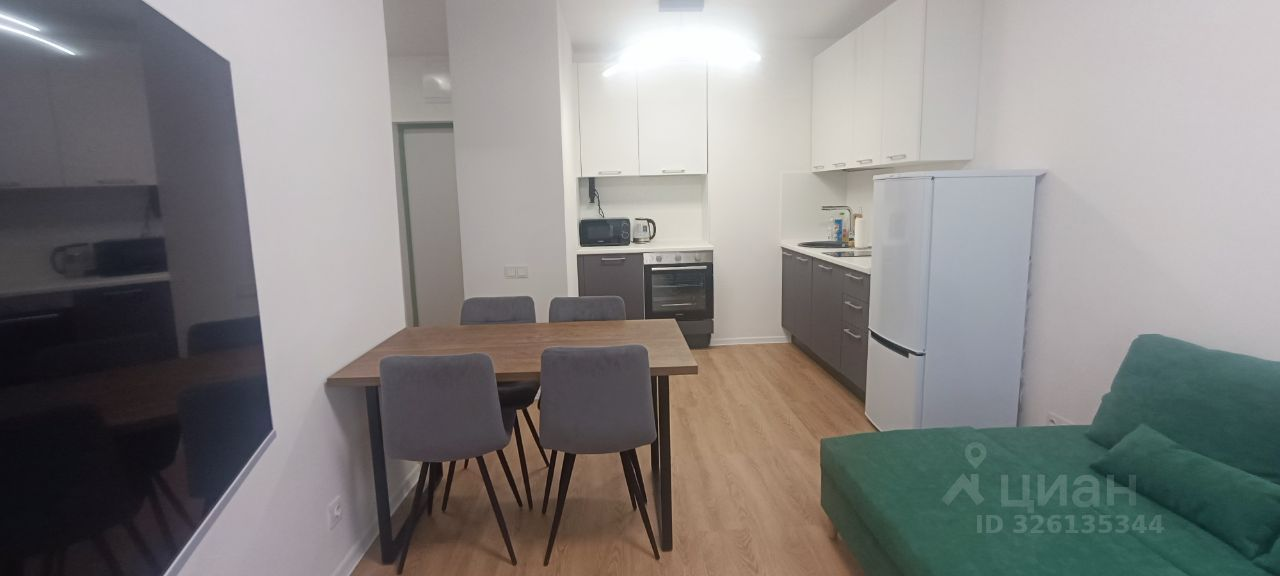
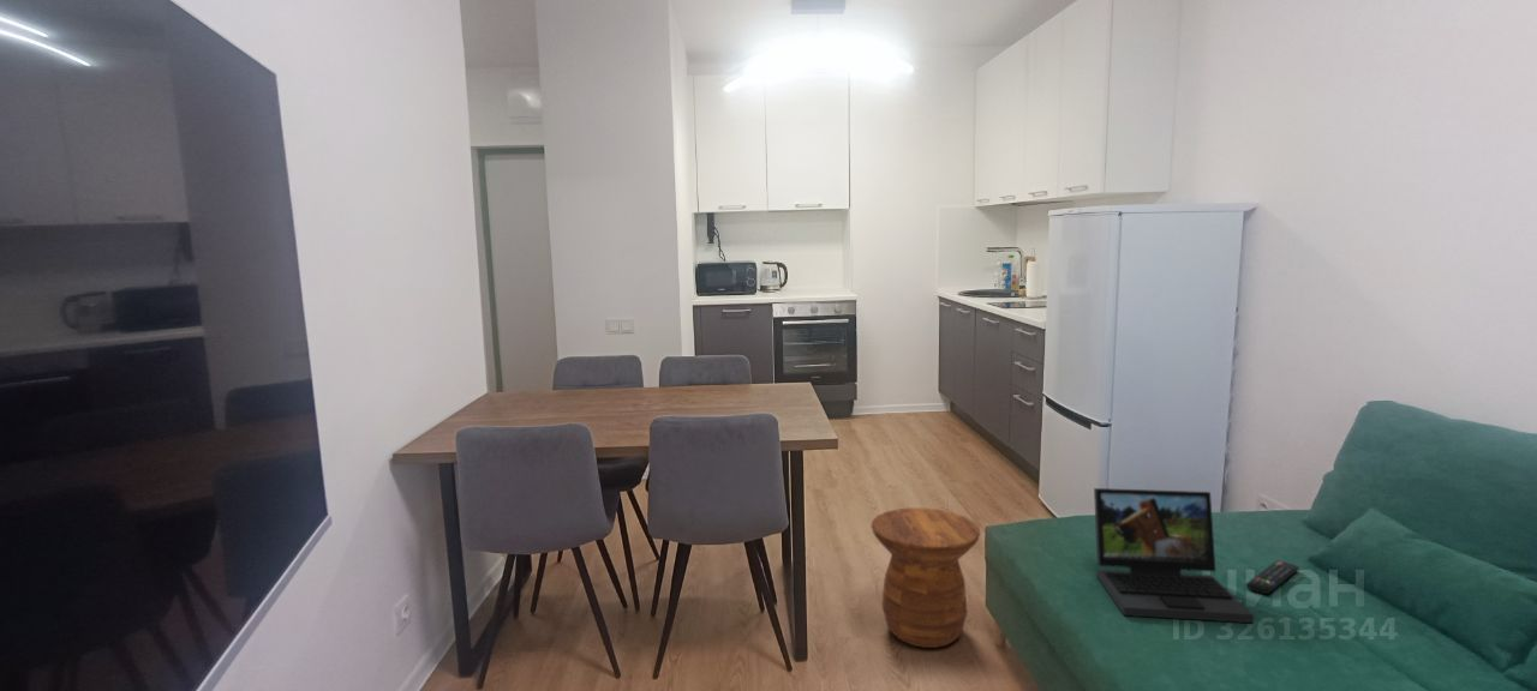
+ side table [871,506,981,649]
+ laptop [1093,487,1255,624]
+ remote control [1244,559,1300,595]
